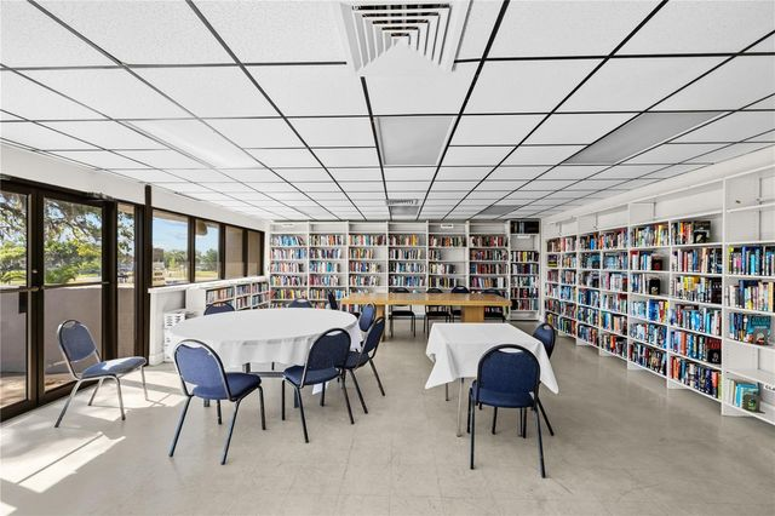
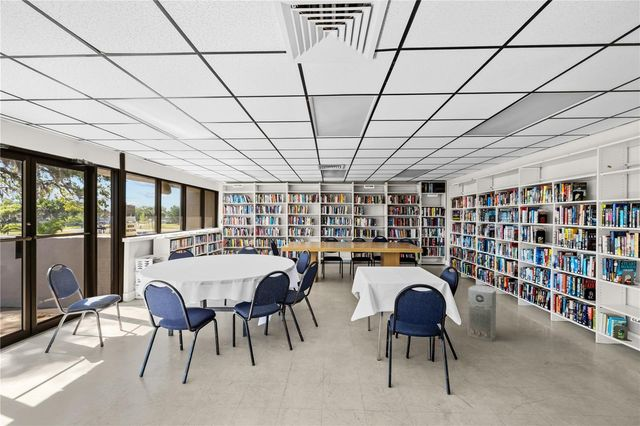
+ air purifier [466,284,497,342]
